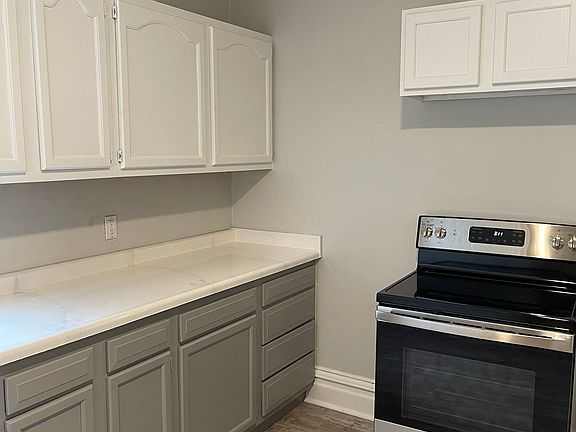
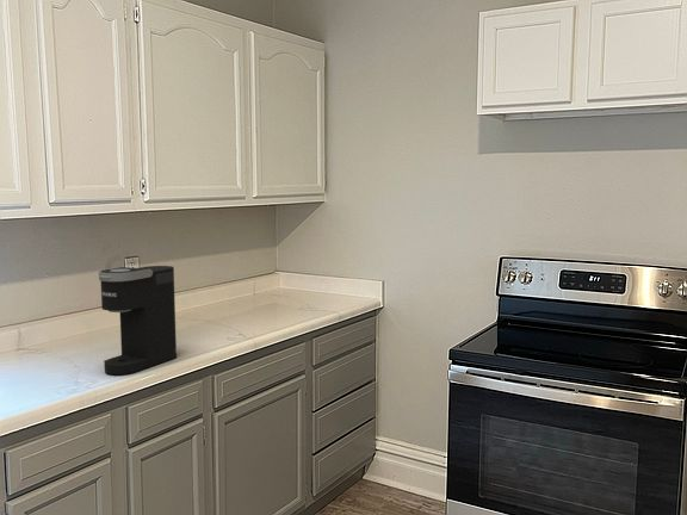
+ coffee maker [98,265,178,376]
